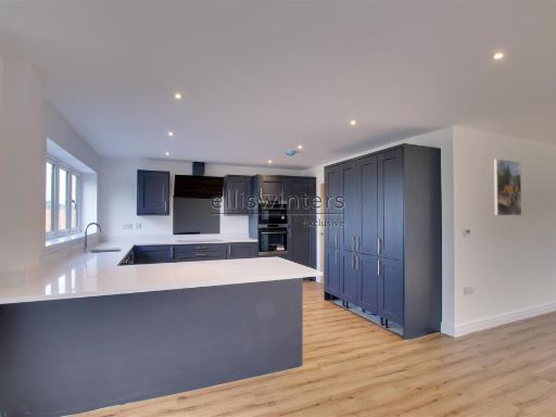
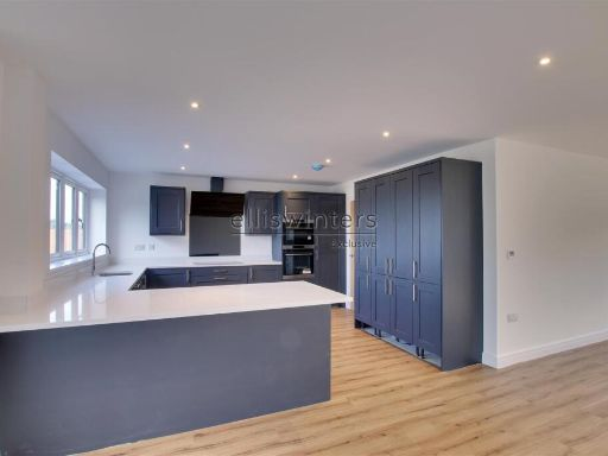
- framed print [493,157,522,216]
